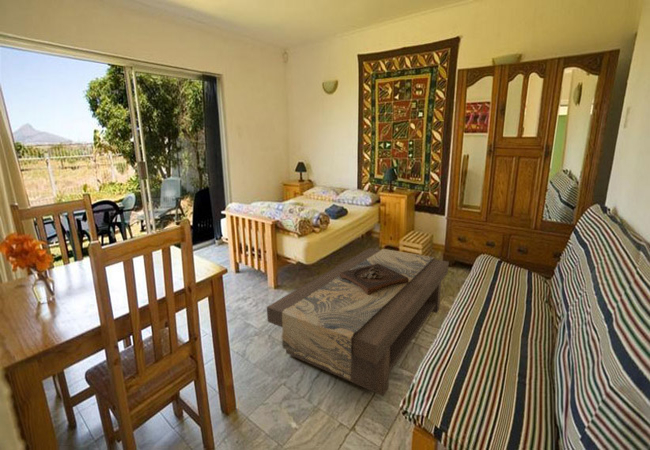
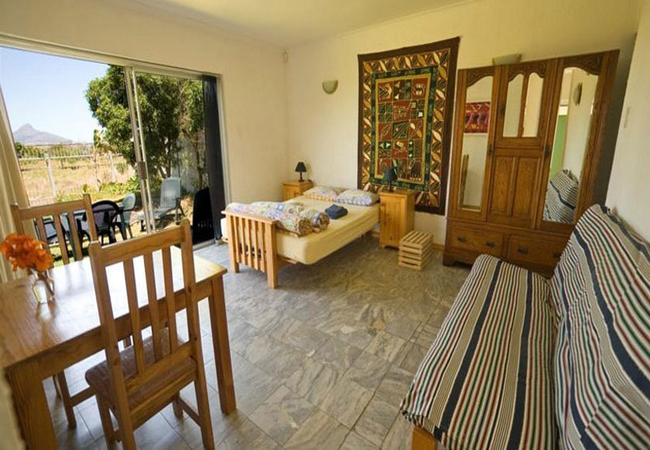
- coffee table [266,247,450,397]
- wooden tray [340,264,409,295]
